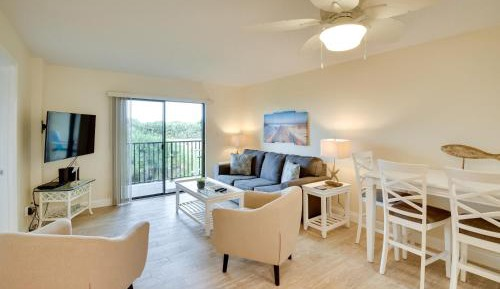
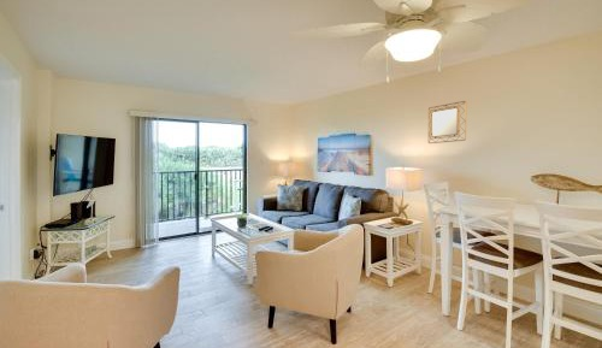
+ home mirror [427,100,467,144]
